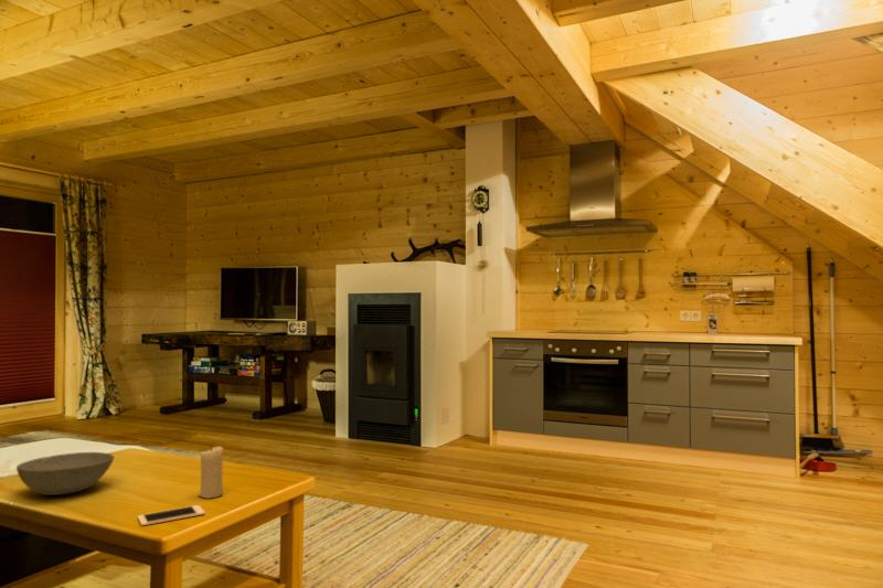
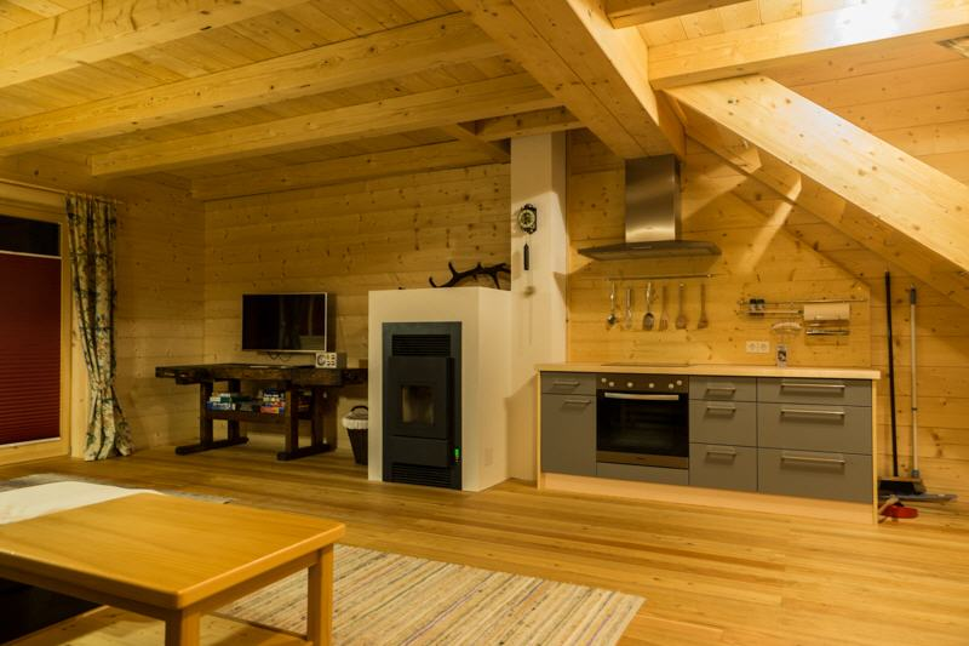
- cell phone [137,504,206,527]
- bowl [15,451,115,496]
- candle [198,445,224,500]
